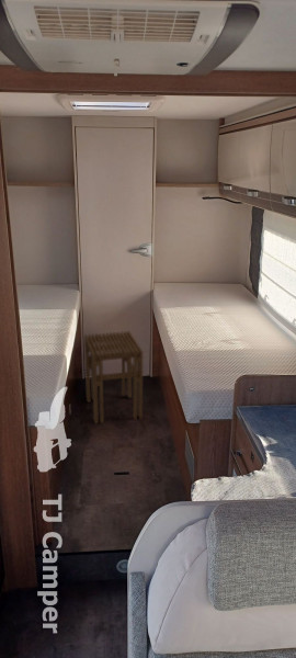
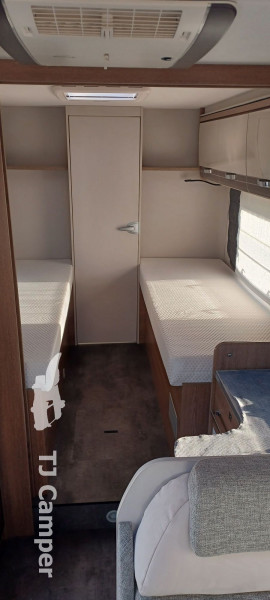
- stool [83,330,144,424]
